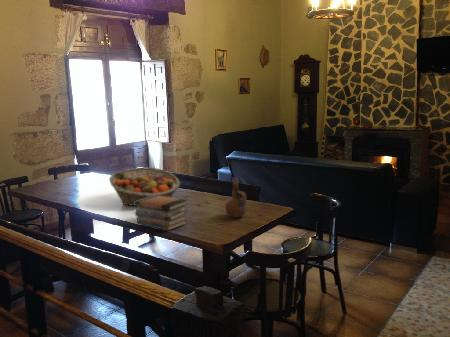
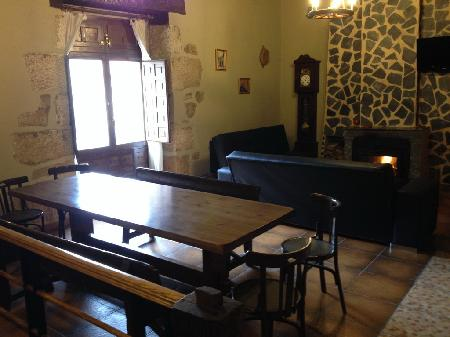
- book stack [134,195,189,231]
- fruit basket [108,166,181,207]
- ceramic pitcher [224,176,248,219]
